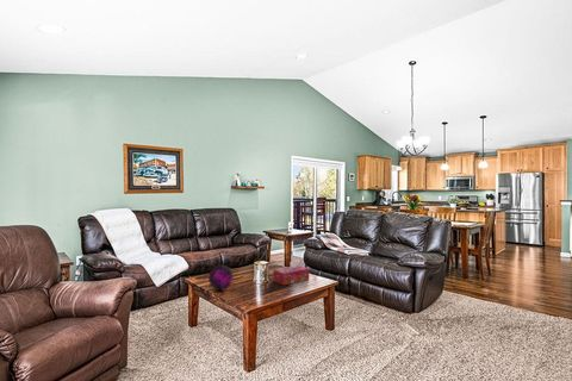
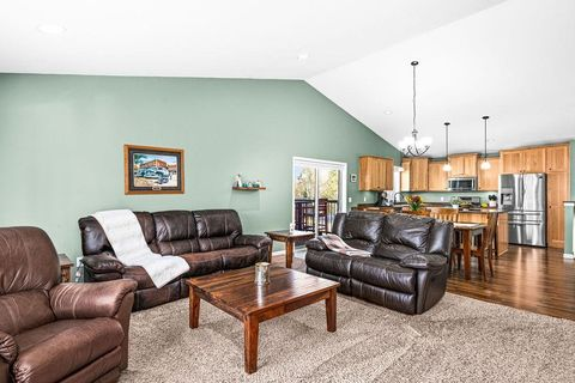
- decorative orb [207,264,235,292]
- tissue box [272,264,310,286]
